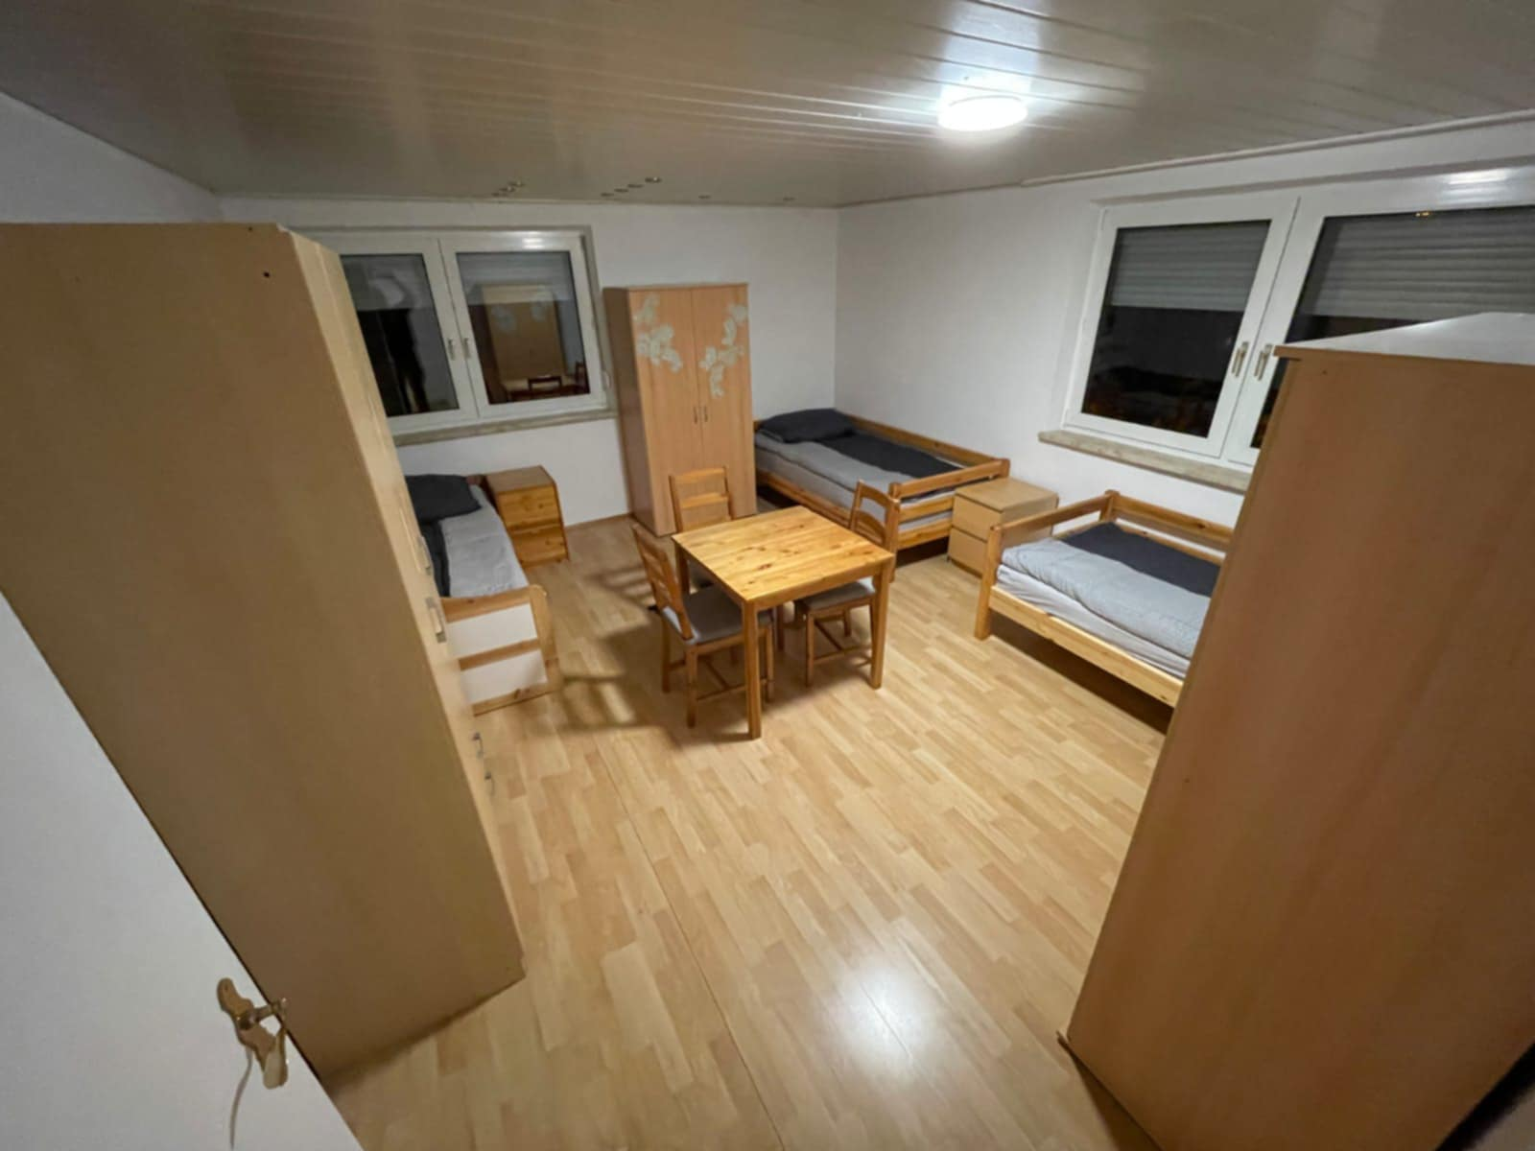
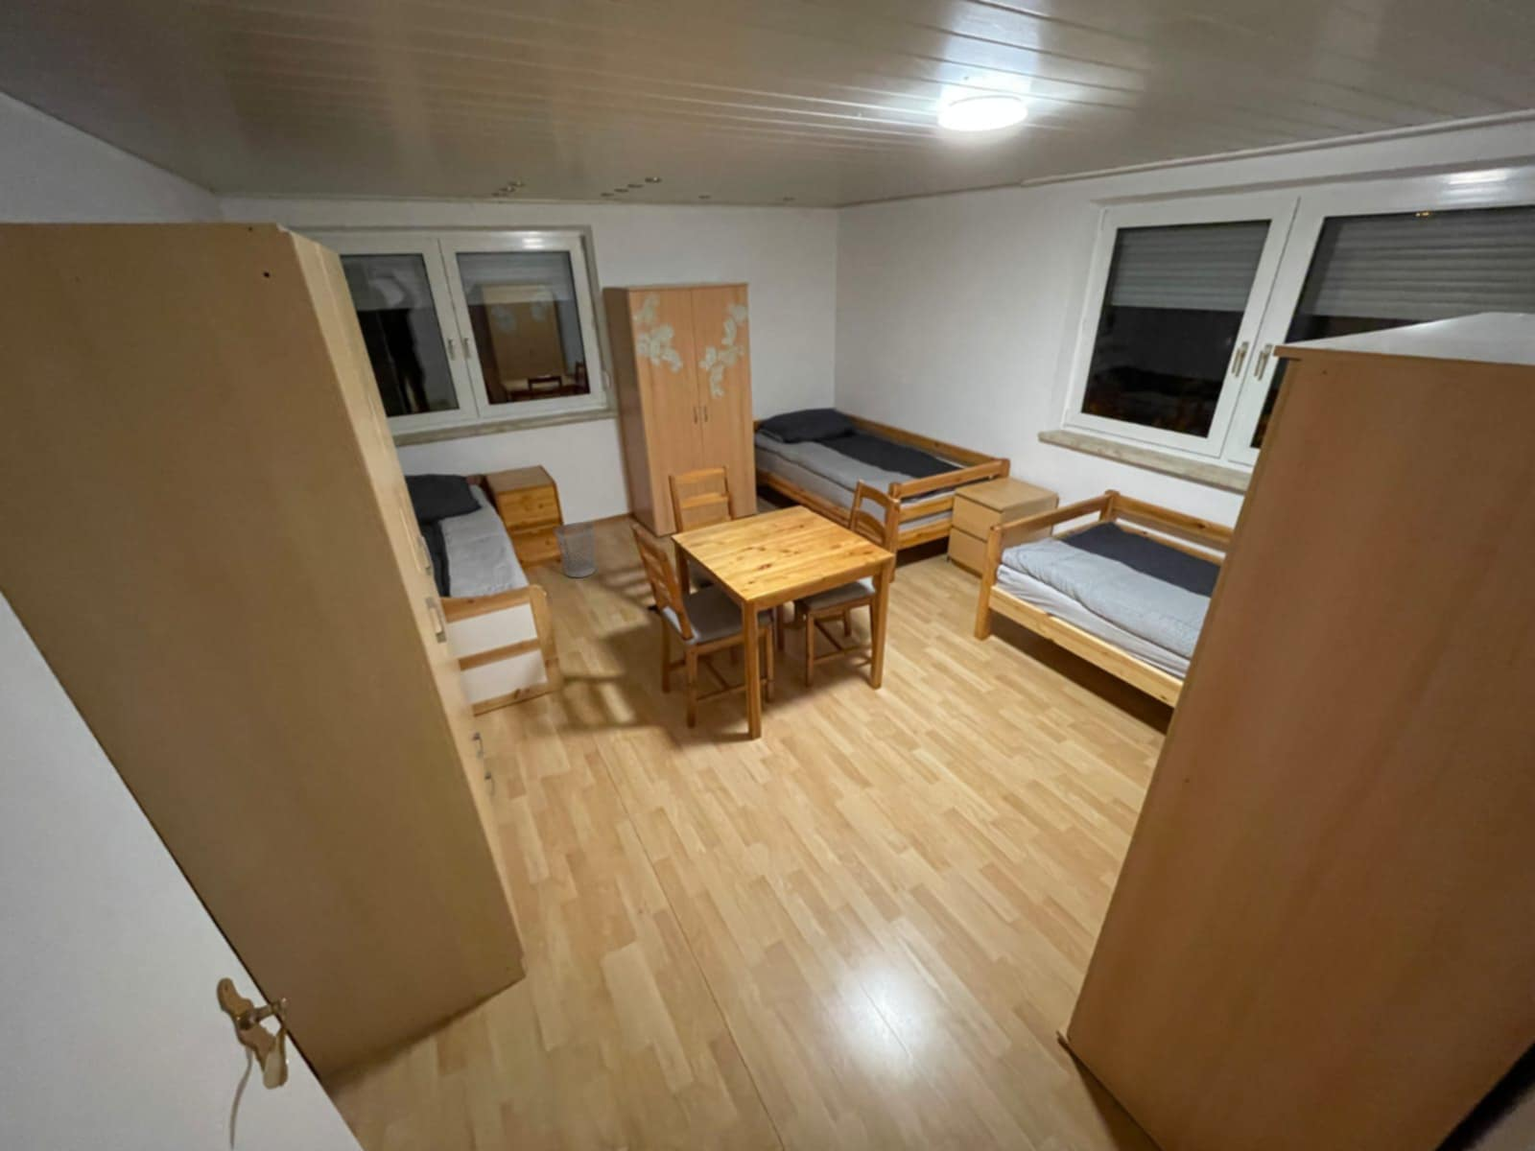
+ wastebasket [554,522,597,578]
